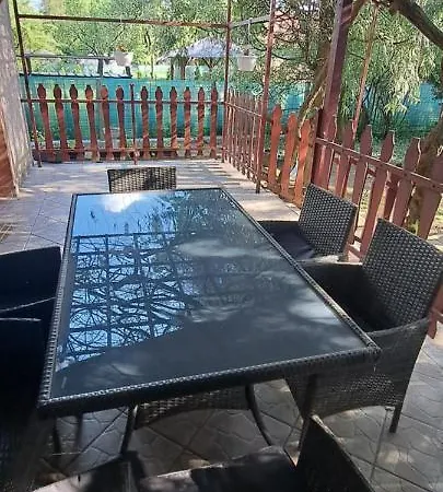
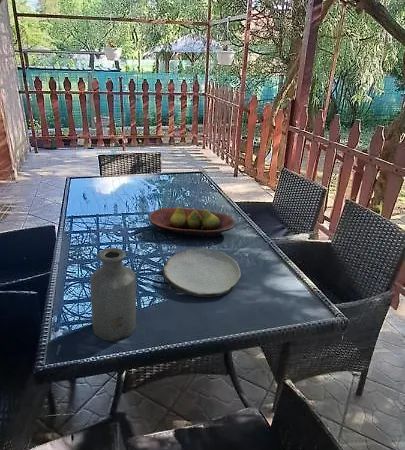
+ bottle [89,247,137,342]
+ fruit bowl [148,206,236,238]
+ plate [162,248,242,298]
